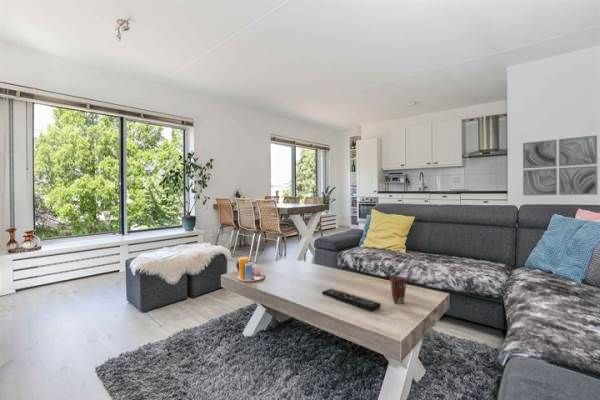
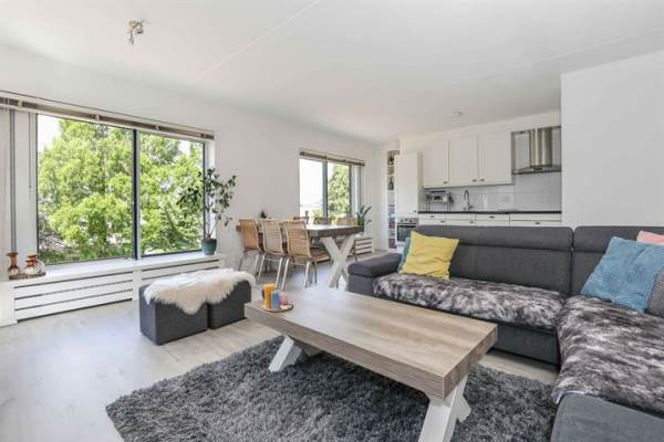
- wall art [522,134,598,196]
- remote control [321,288,382,312]
- coffee cup [389,275,408,305]
